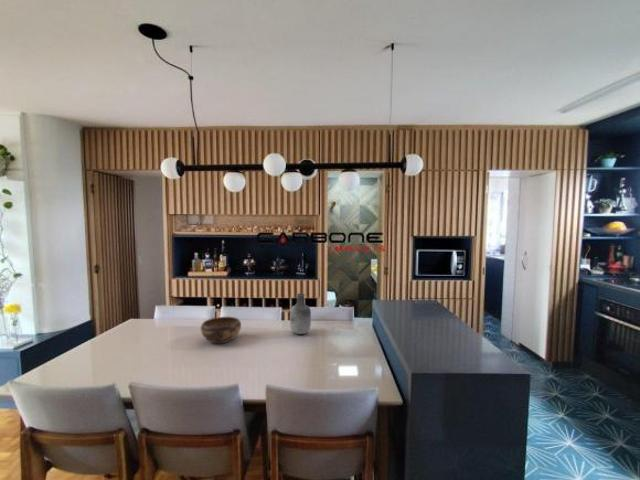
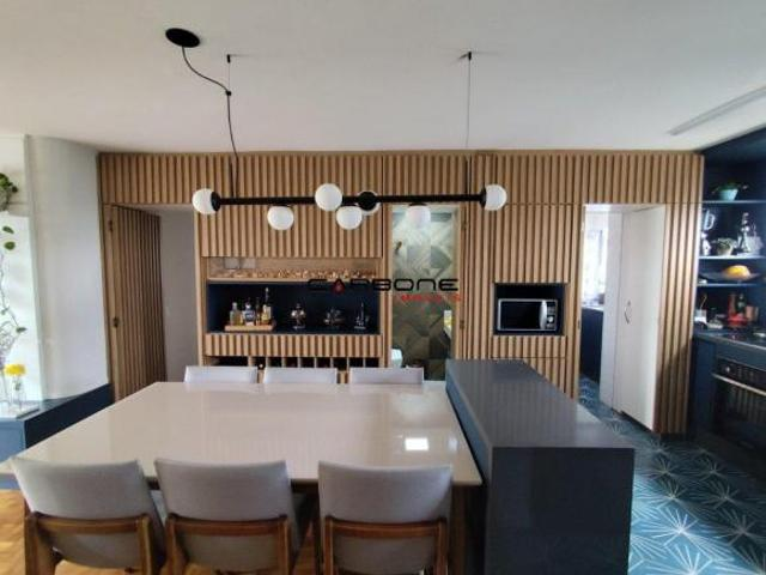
- decorative bowl [200,316,242,345]
- vase [289,292,312,335]
